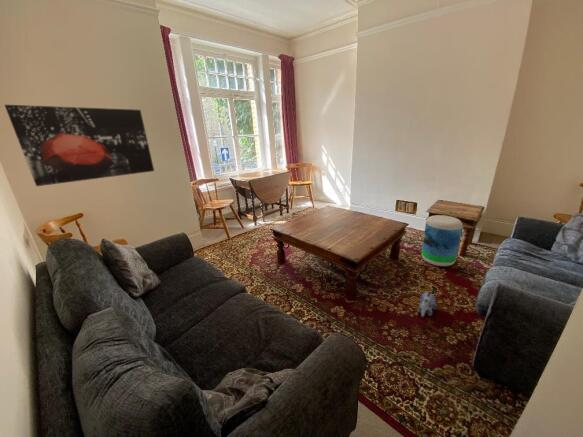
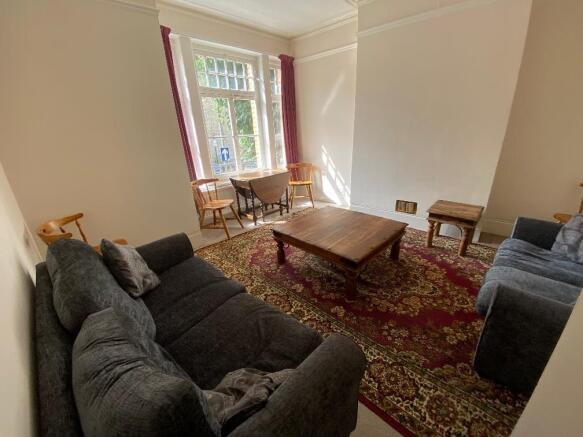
- stool [421,214,463,267]
- plush toy [417,290,437,317]
- wall art [4,104,155,187]
